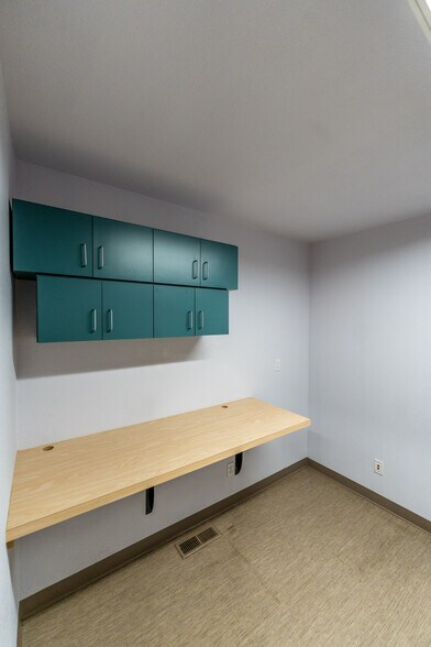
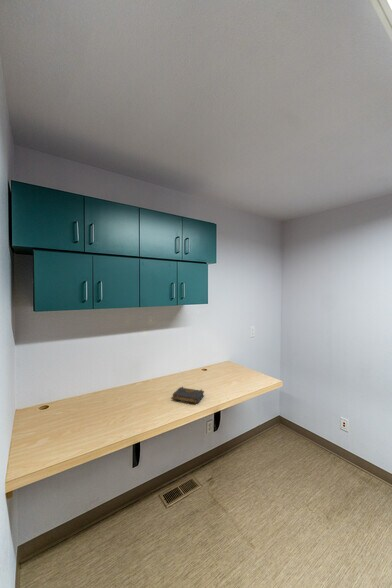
+ book [171,386,205,405]
